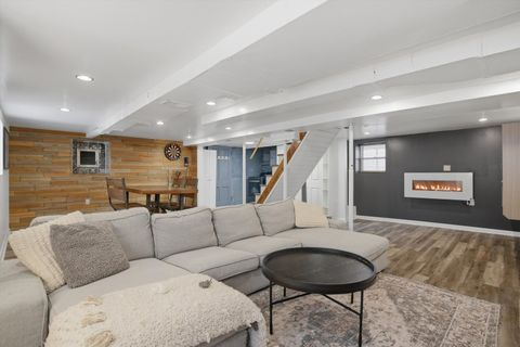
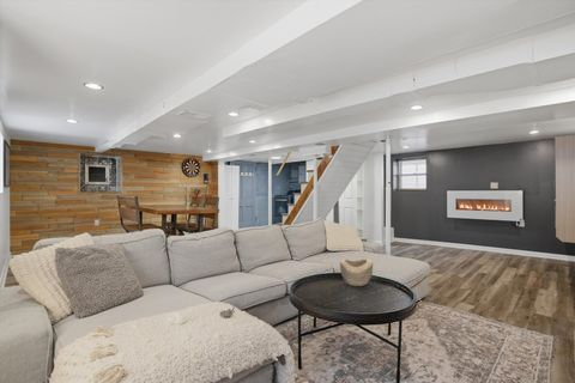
+ decorative bowl [339,259,374,287]
